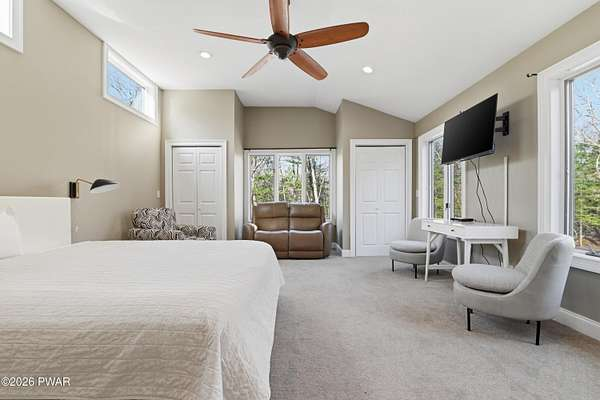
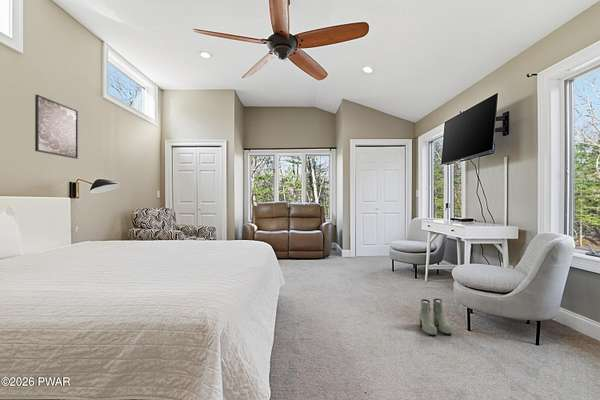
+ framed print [34,94,79,160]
+ boots [418,298,453,336]
